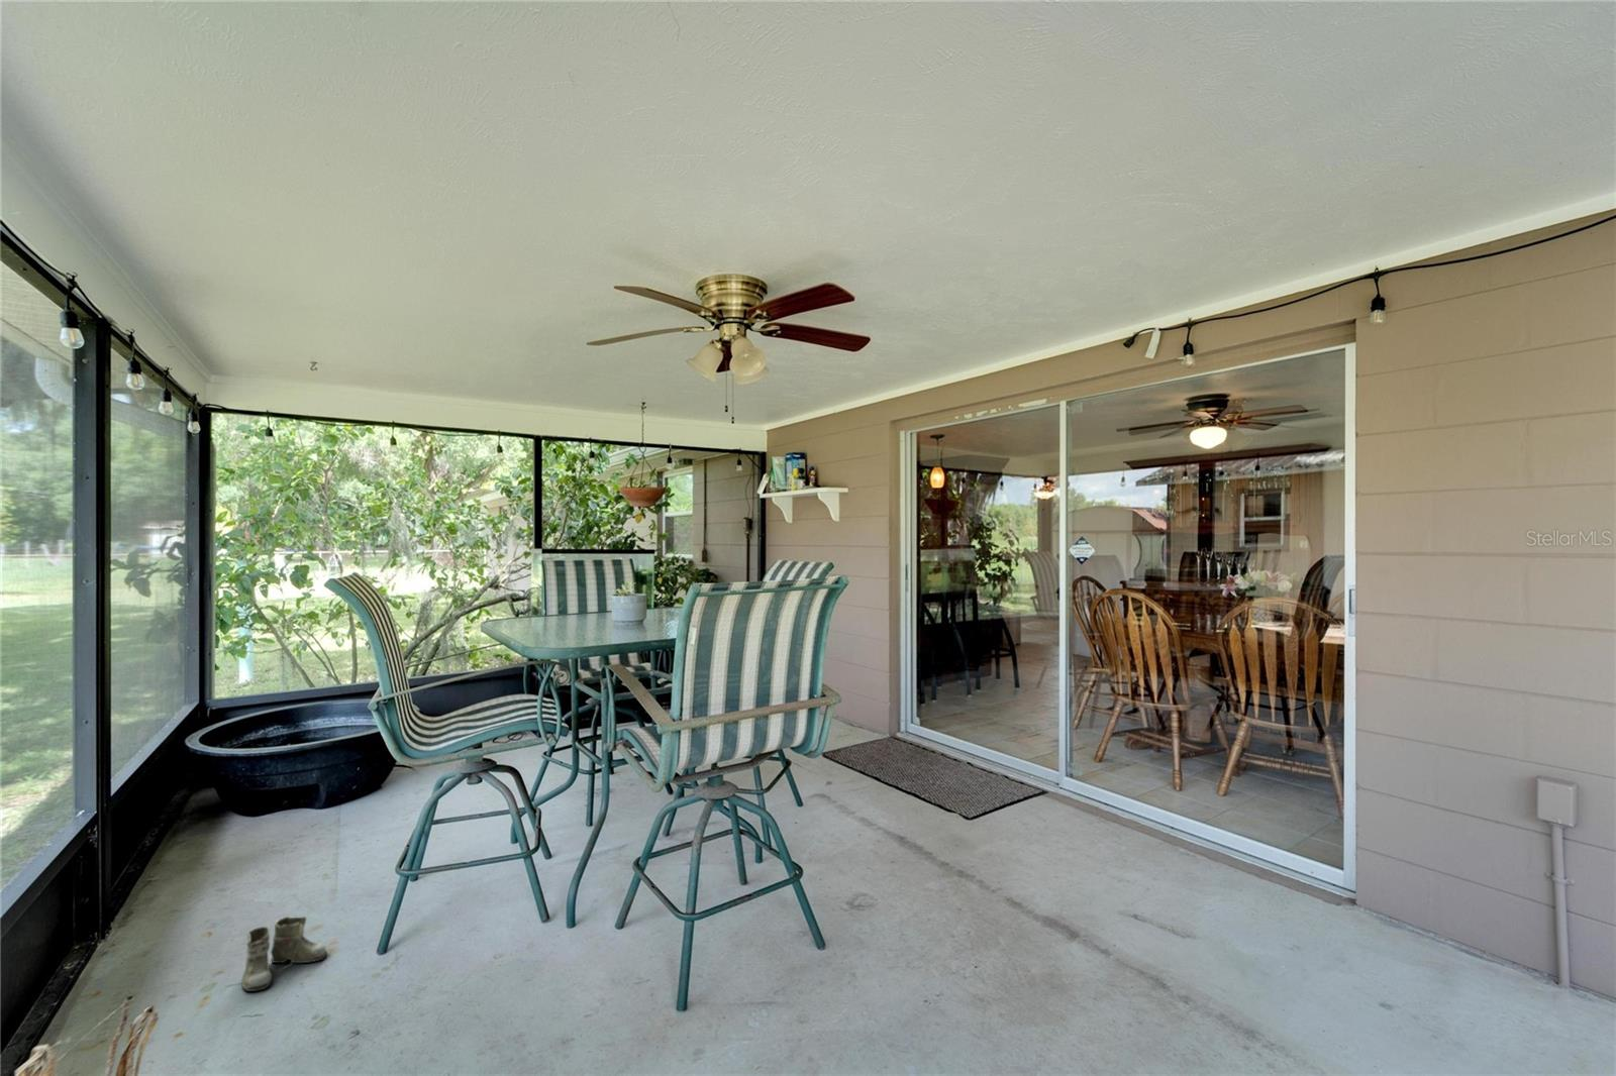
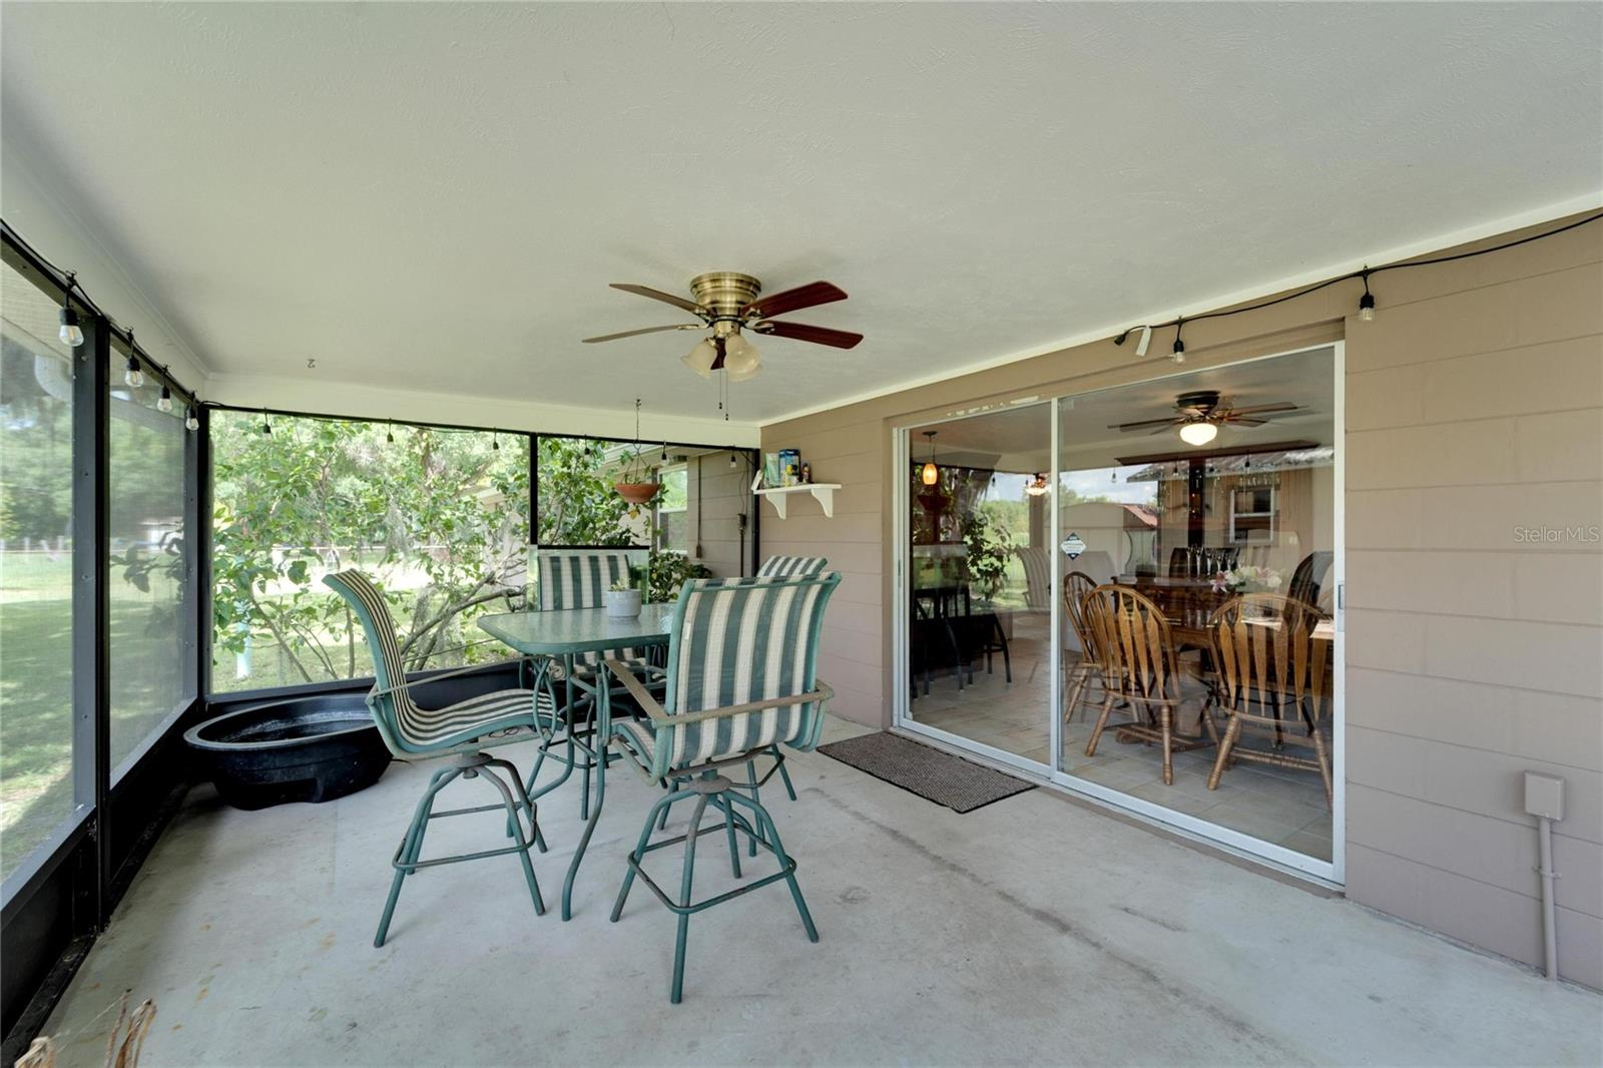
- boots [225,915,327,992]
